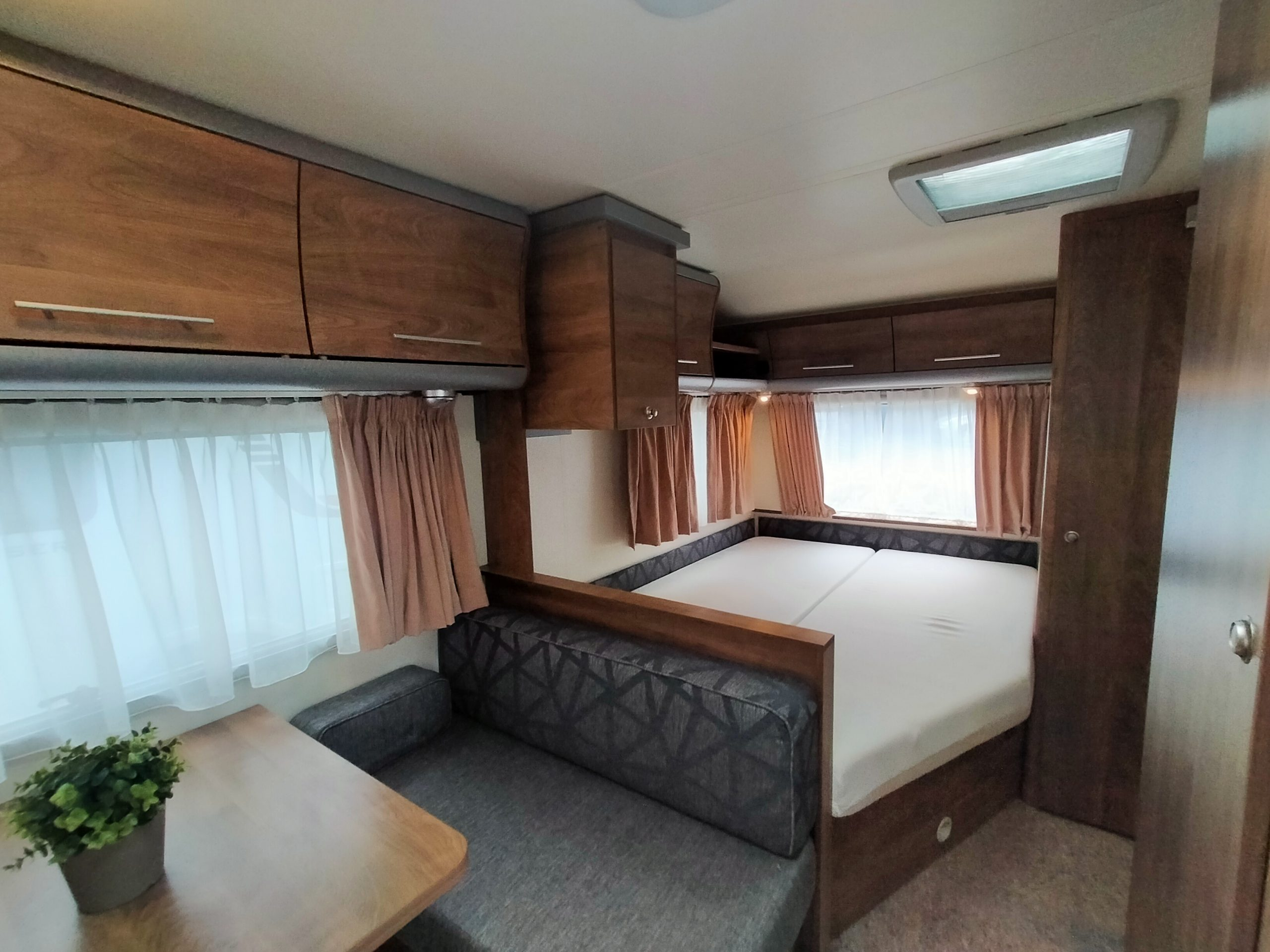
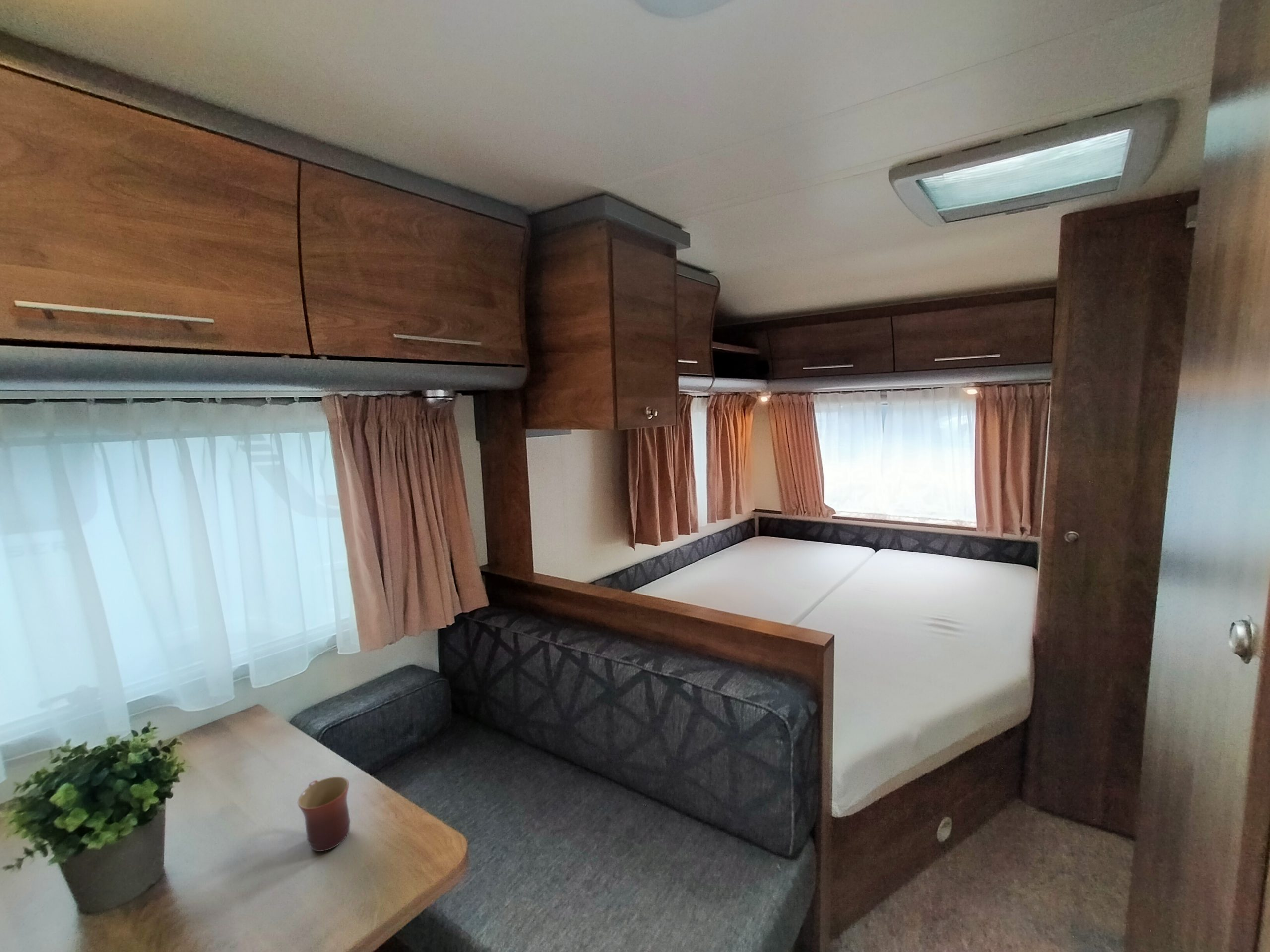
+ mug [297,776,351,852]
